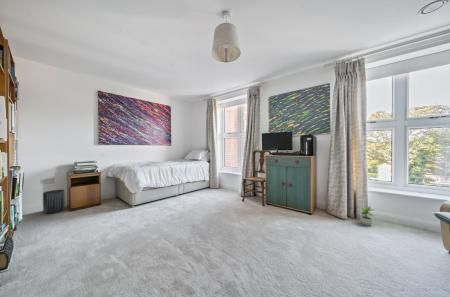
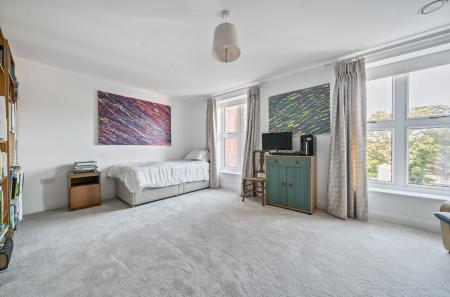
- trash can [42,189,66,215]
- potted plant [357,205,375,227]
